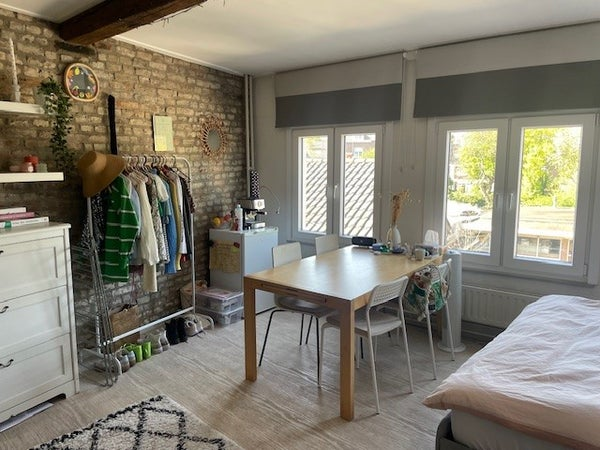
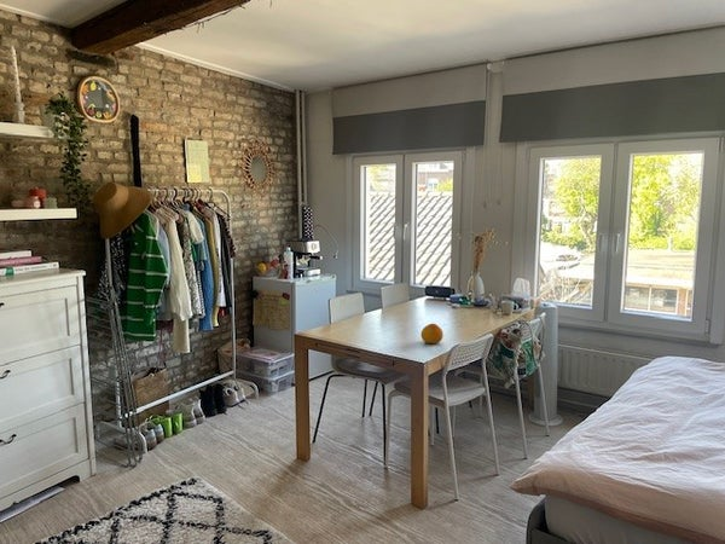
+ fruit [420,323,445,345]
